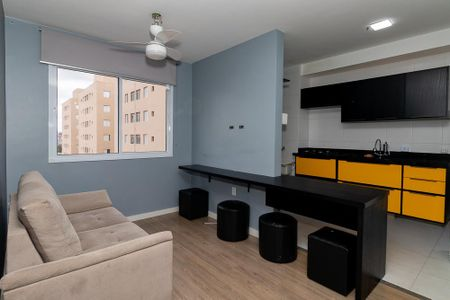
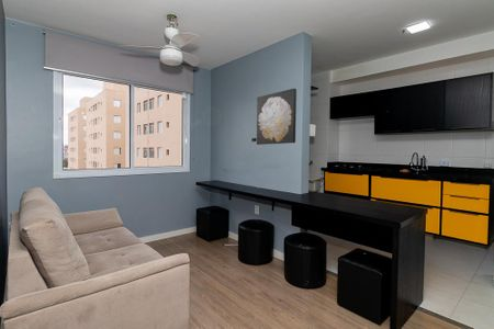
+ wall art [256,88,297,146]
